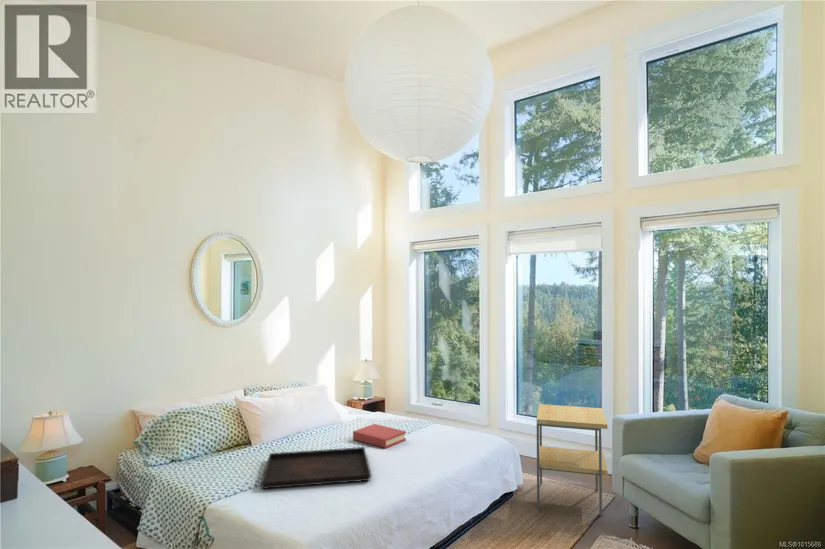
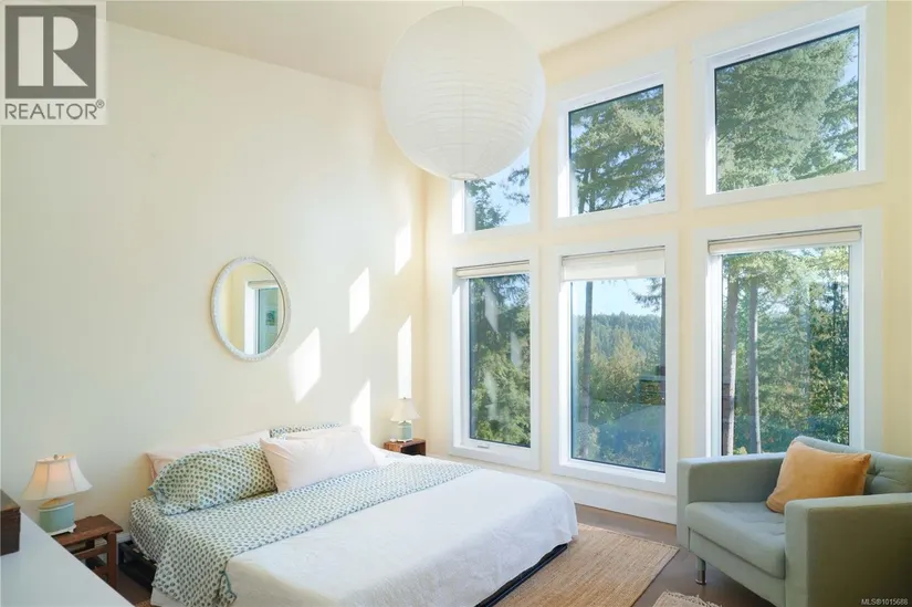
- side table [536,403,609,517]
- hardback book [352,423,407,449]
- serving tray [260,446,372,490]
